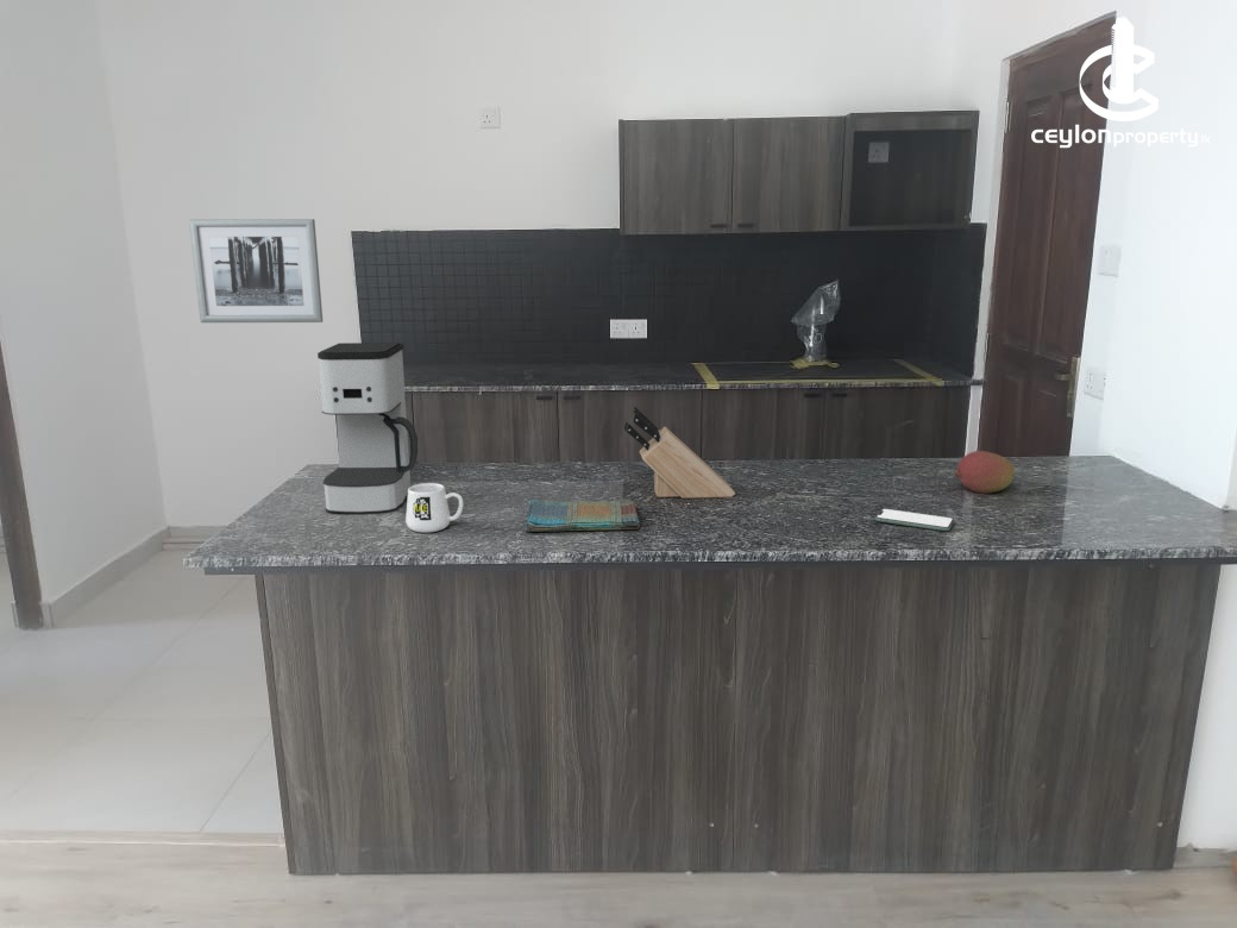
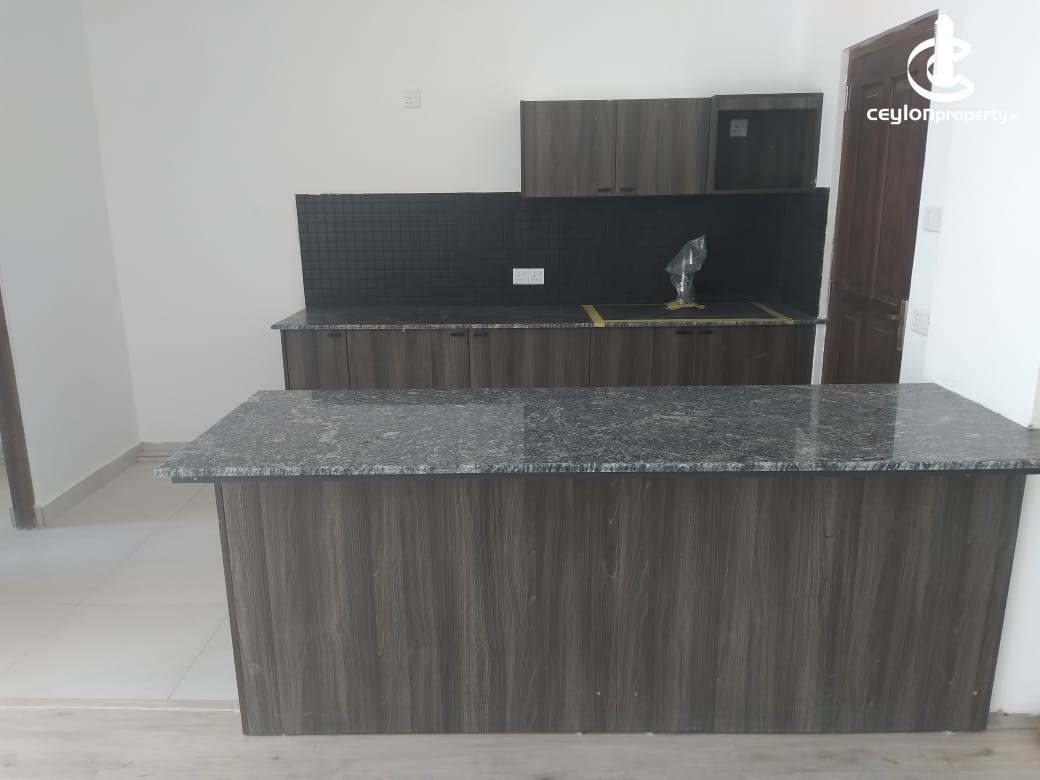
- smartphone [874,508,955,532]
- wall art [188,218,324,324]
- dish towel [523,499,641,533]
- knife block [623,406,736,500]
- mug [404,482,464,534]
- coffee maker [316,341,419,515]
- fruit [953,450,1016,495]
